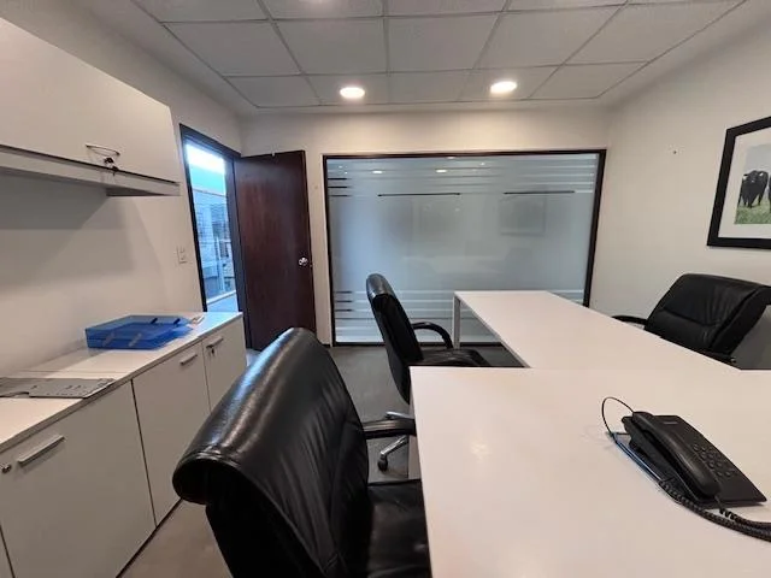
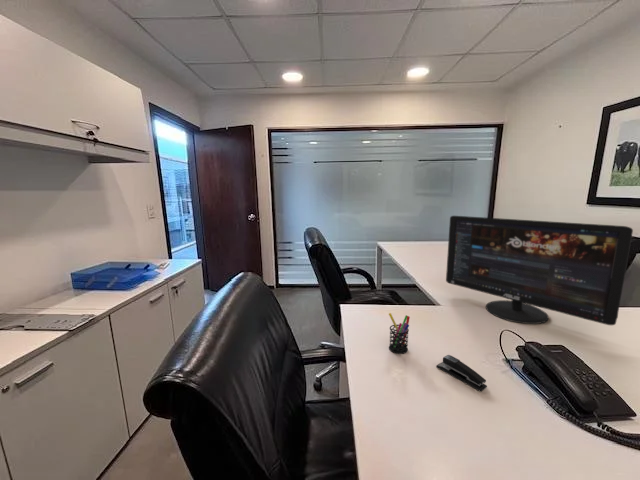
+ pen holder [388,312,411,355]
+ computer monitor [445,215,634,326]
+ stapler [435,354,488,392]
